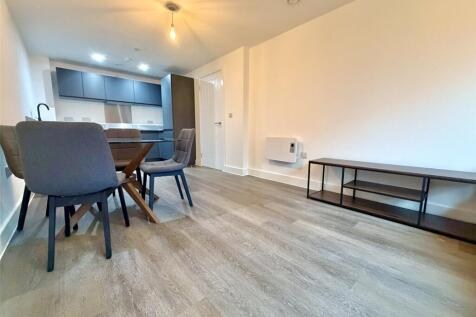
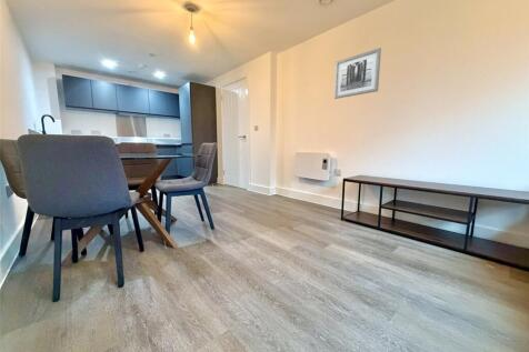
+ wall art [333,47,382,100]
